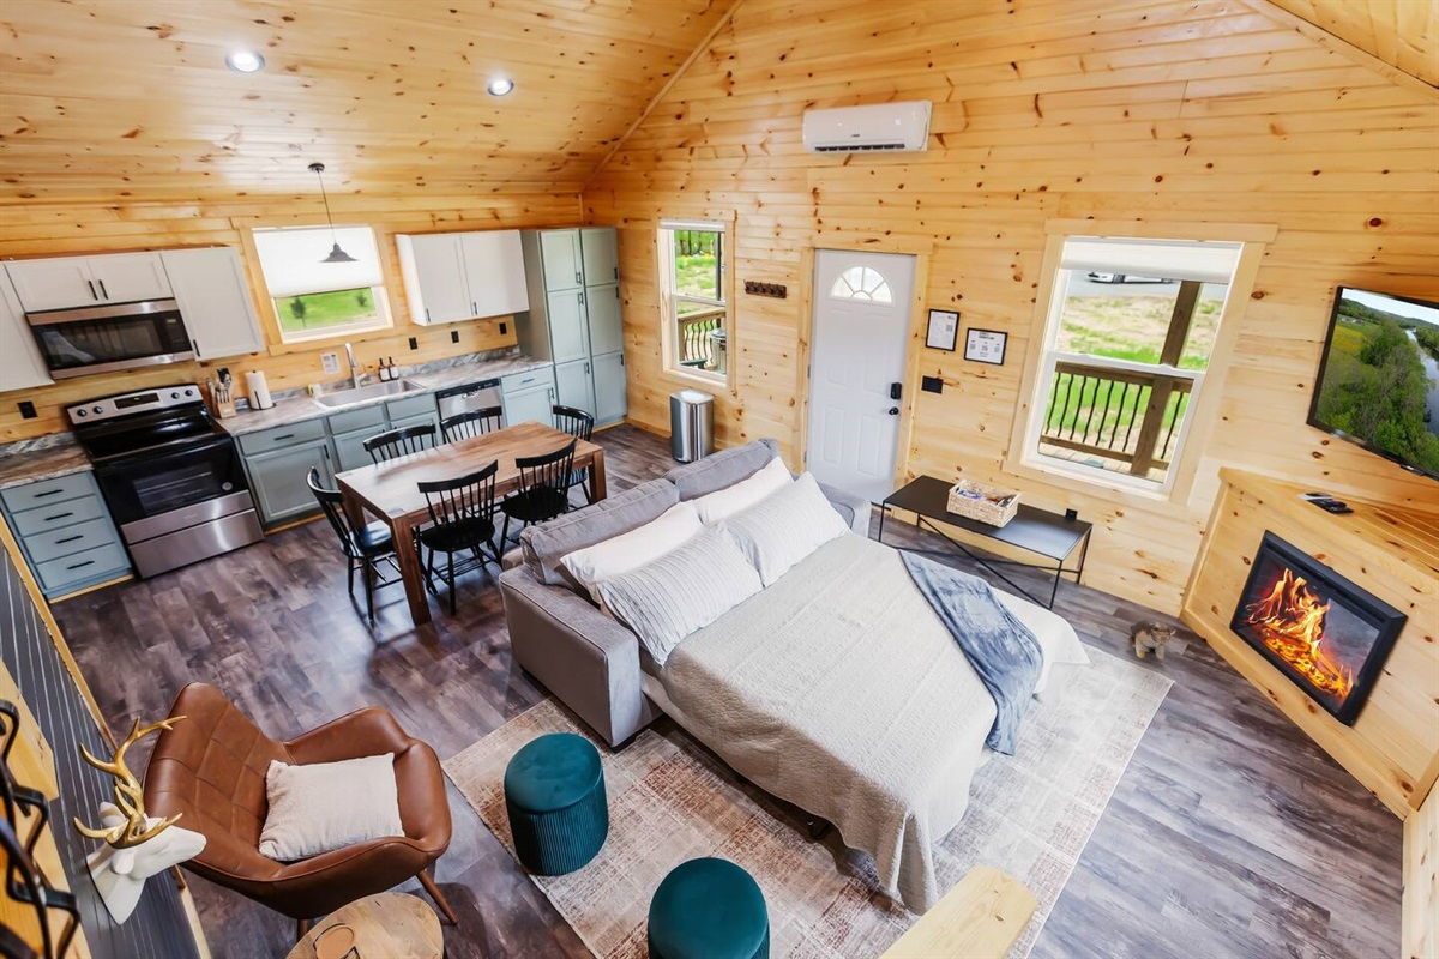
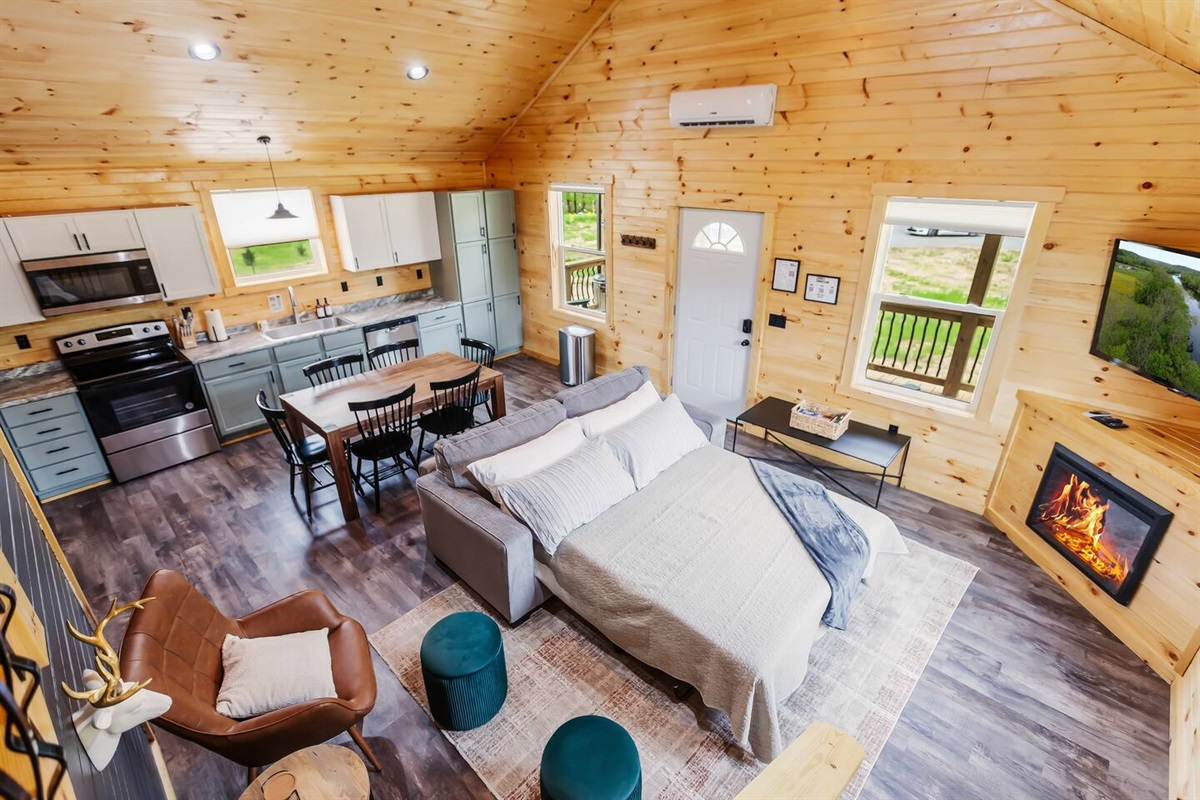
- plush toy [1127,619,1178,661]
